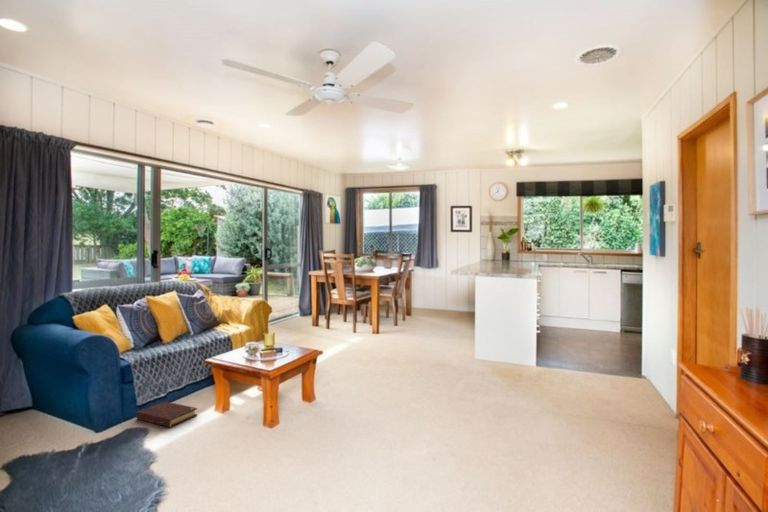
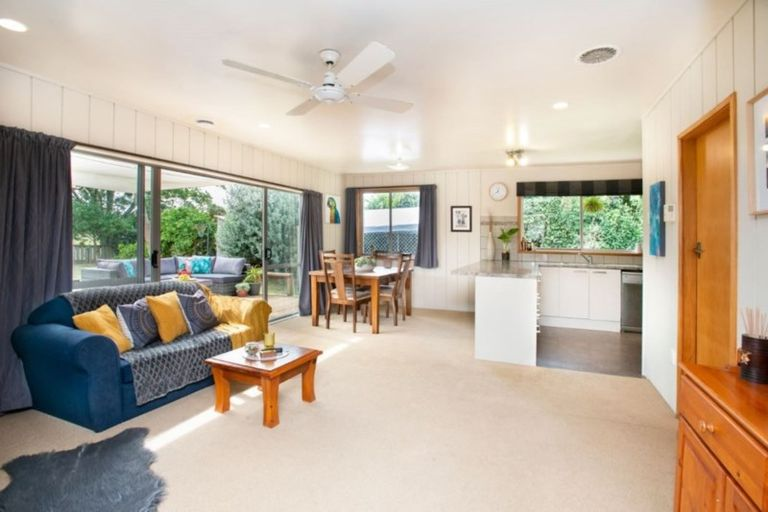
- book [135,400,198,428]
